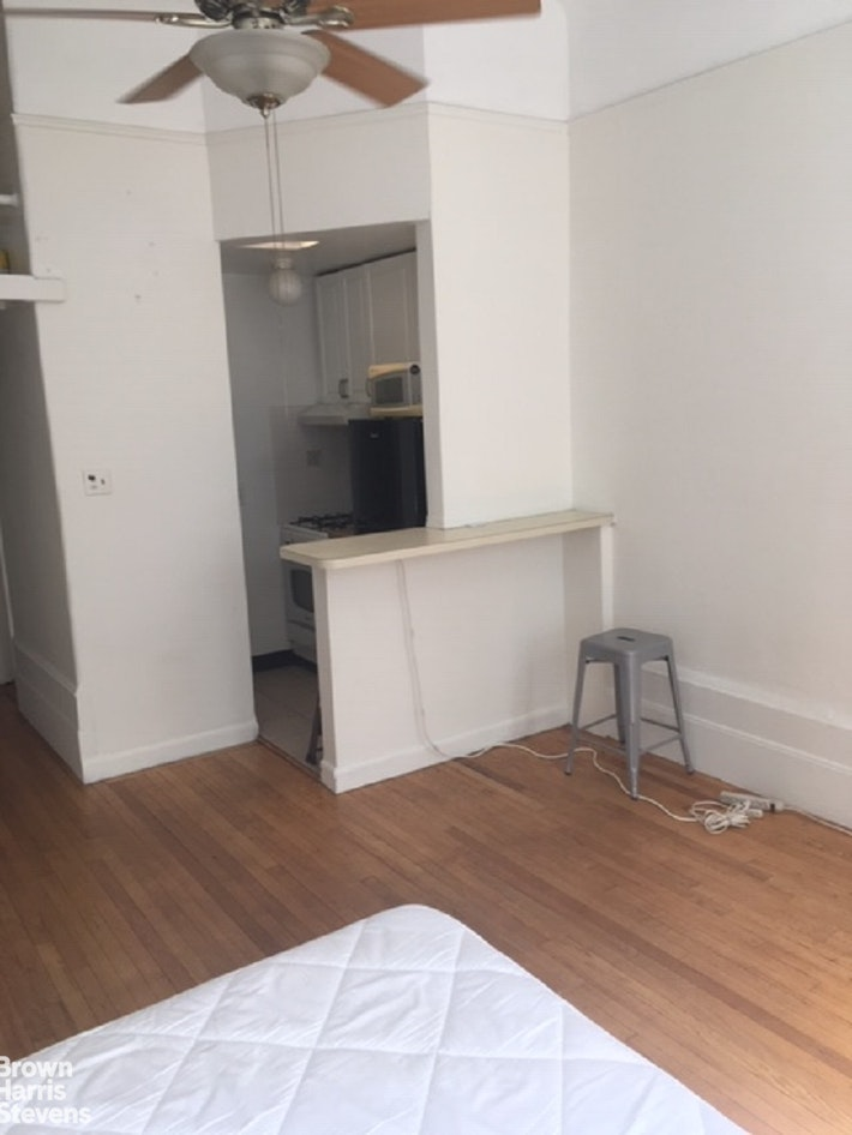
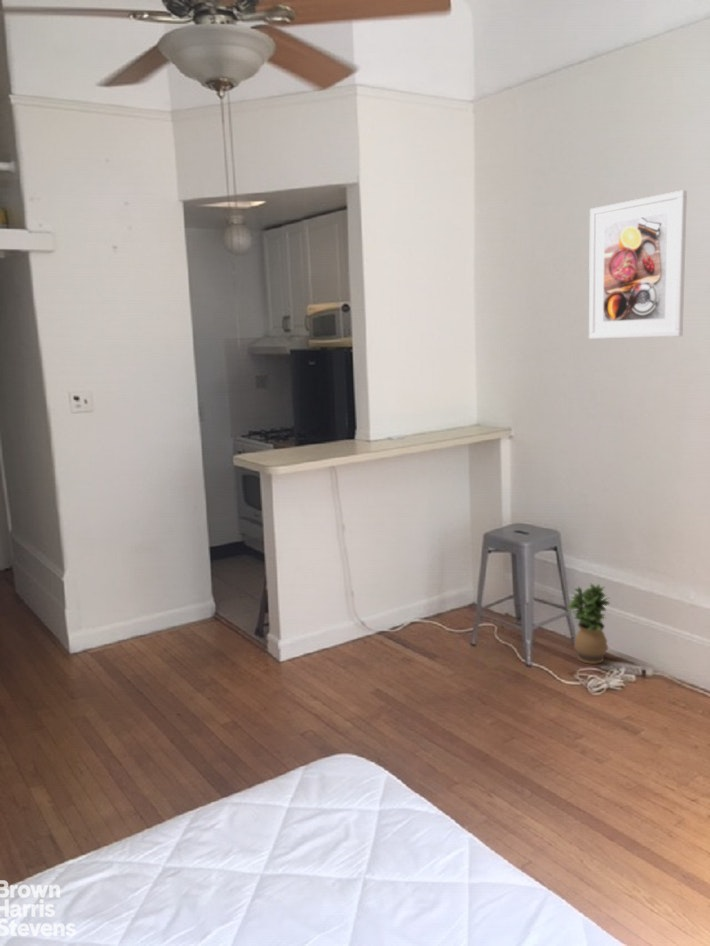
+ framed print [588,189,688,340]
+ potted plant [566,583,611,665]
